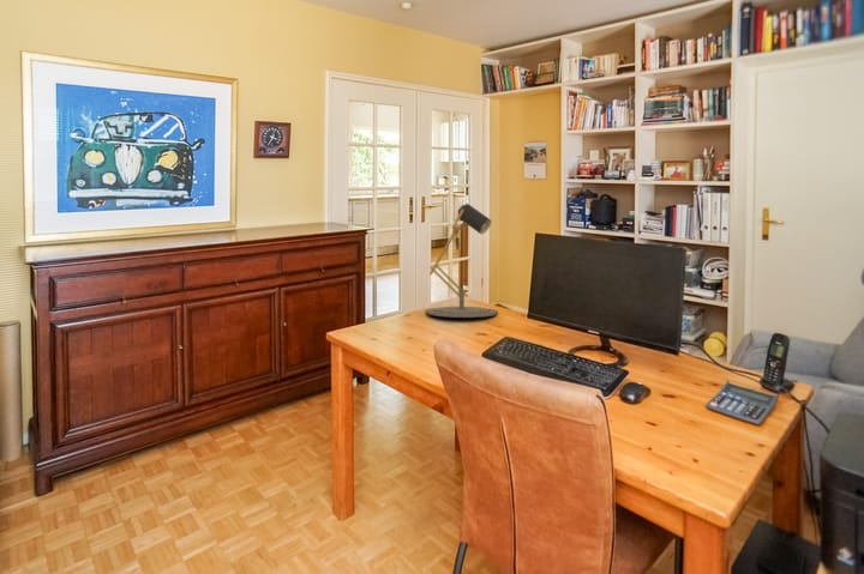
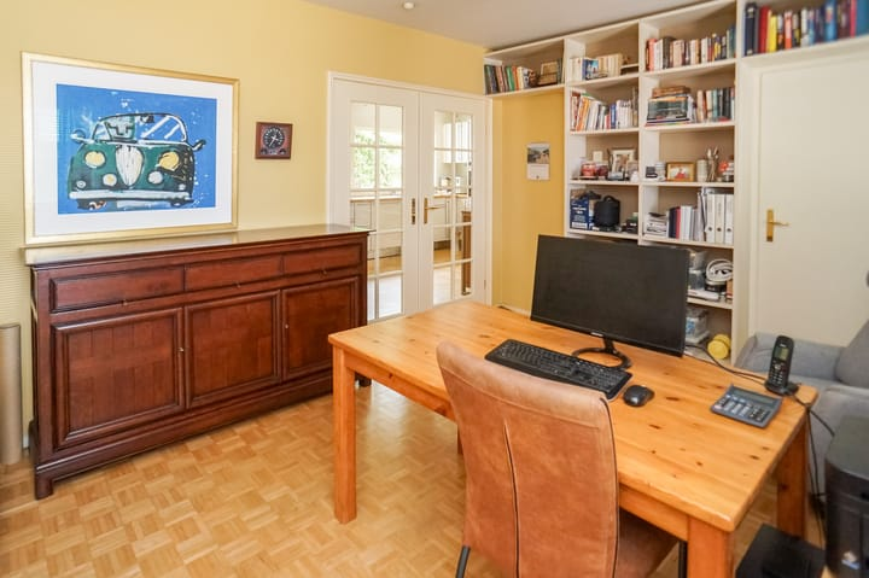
- desk lamp [425,203,499,319]
